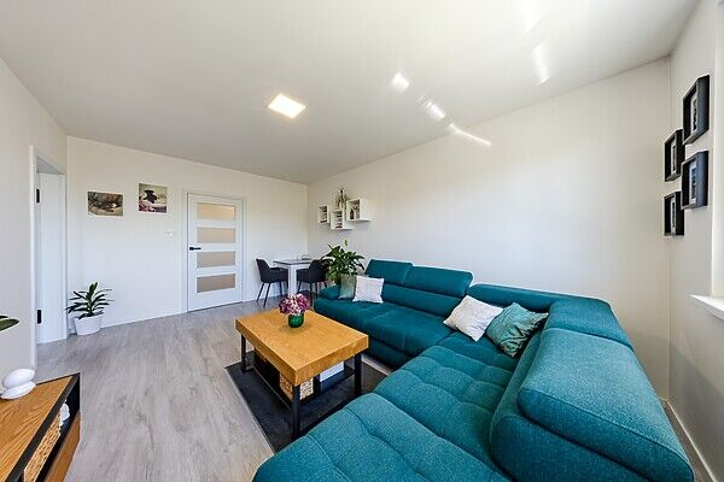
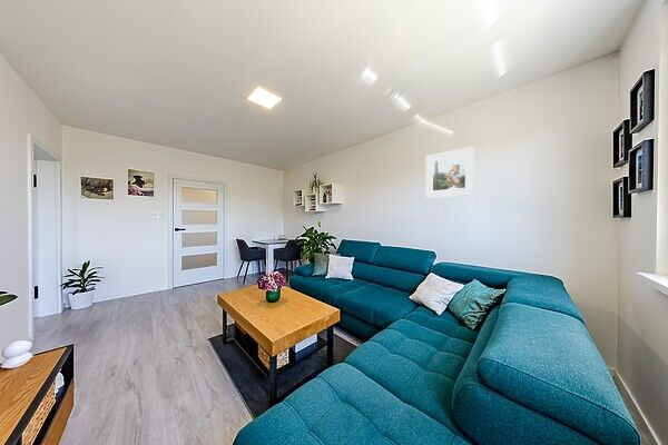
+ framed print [425,145,475,199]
